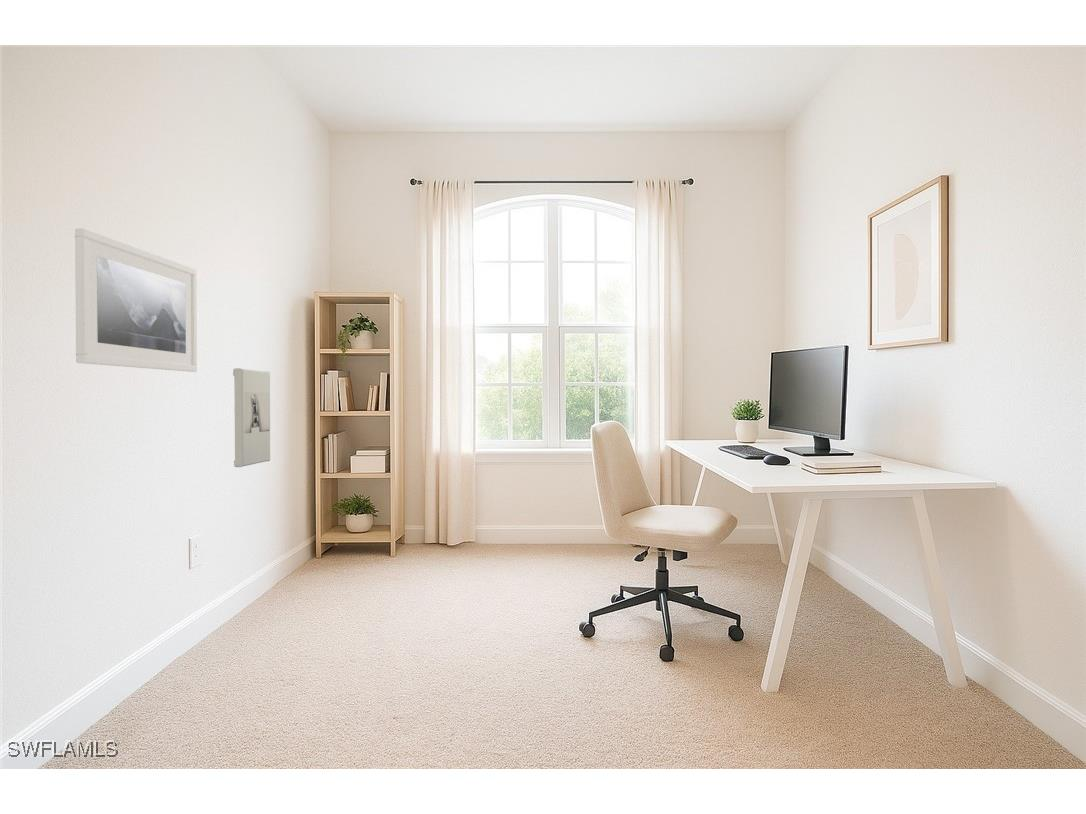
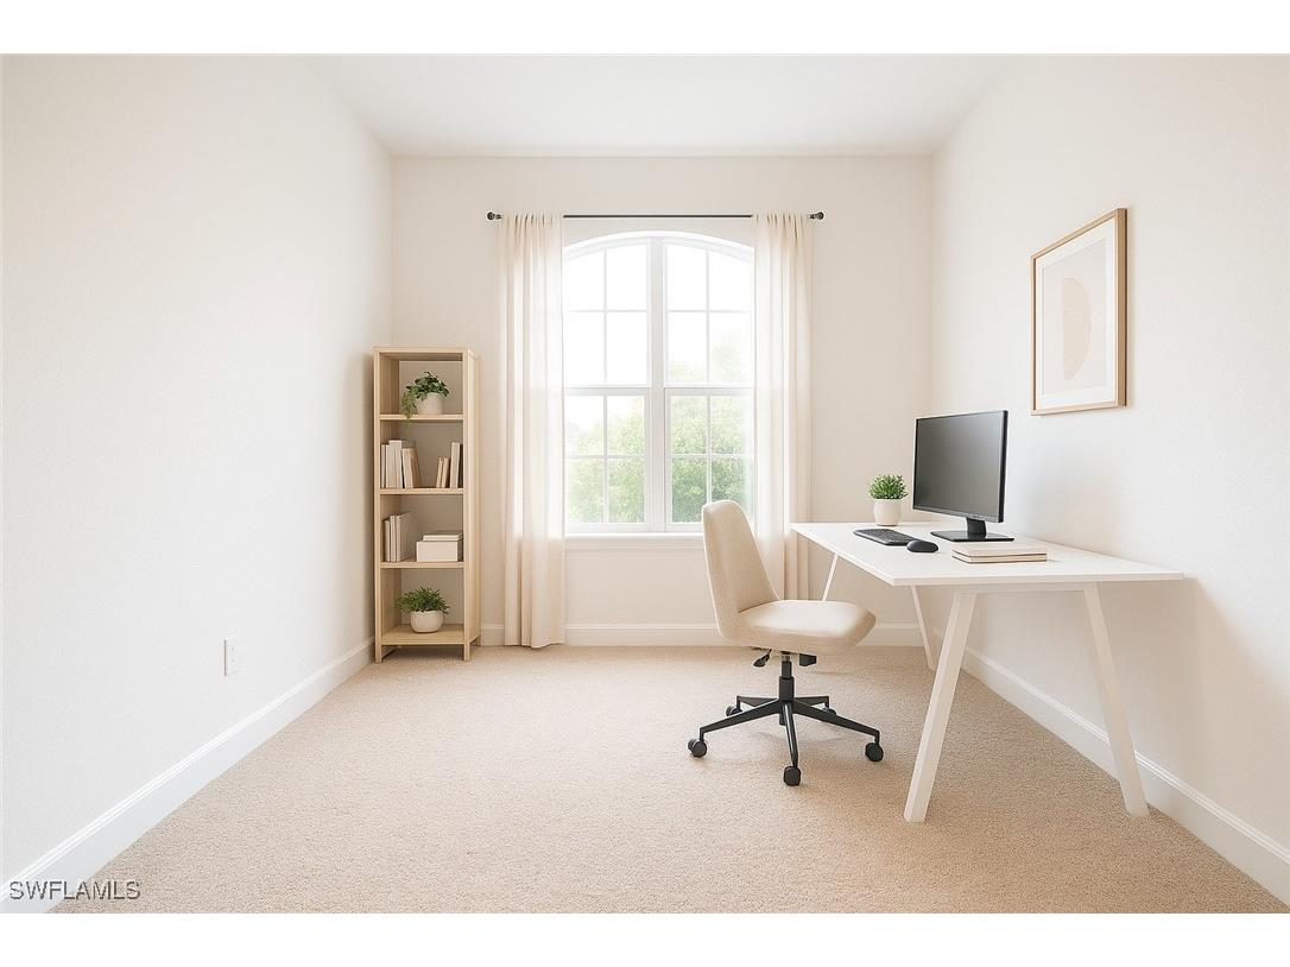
- wall sculpture [232,367,271,468]
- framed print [74,227,198,373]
